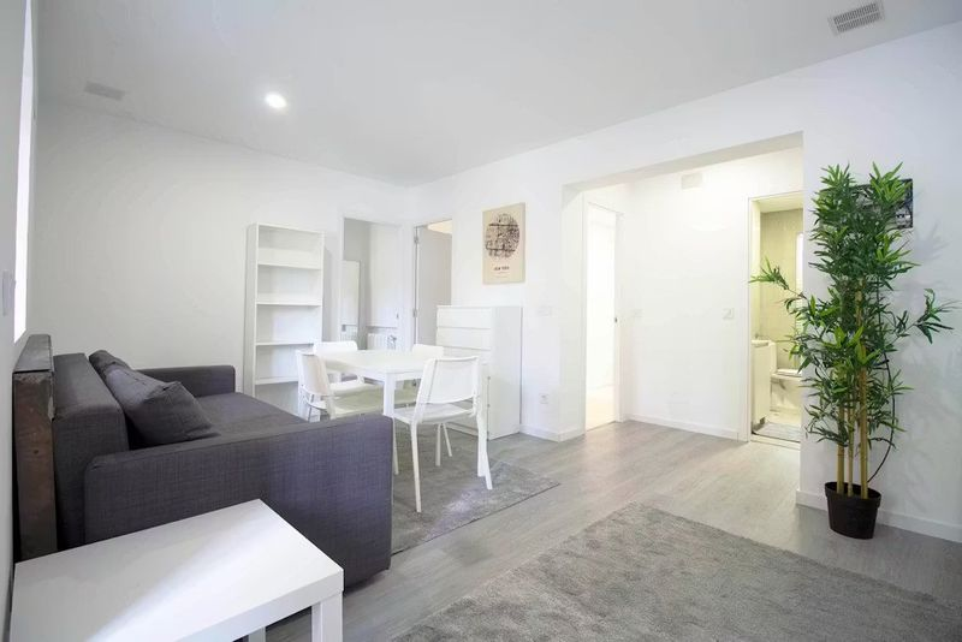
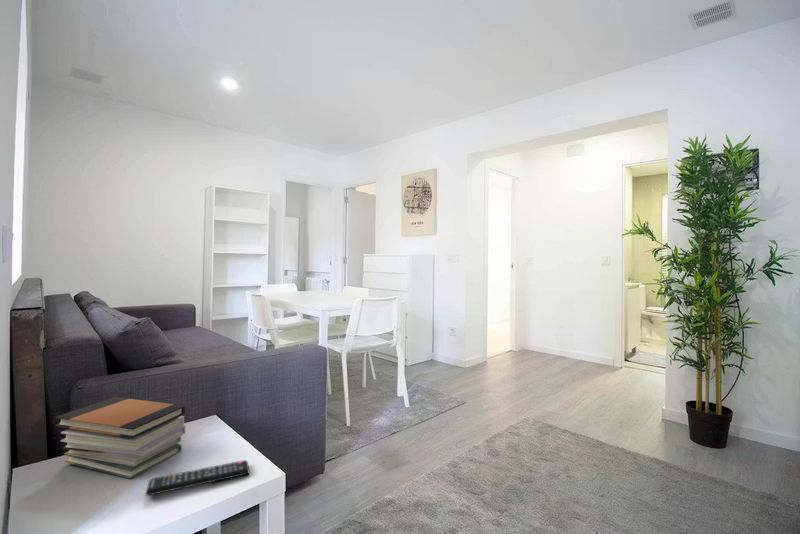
+ remote control [145,459,251,497]
+ book stack [54,396,186,480]
